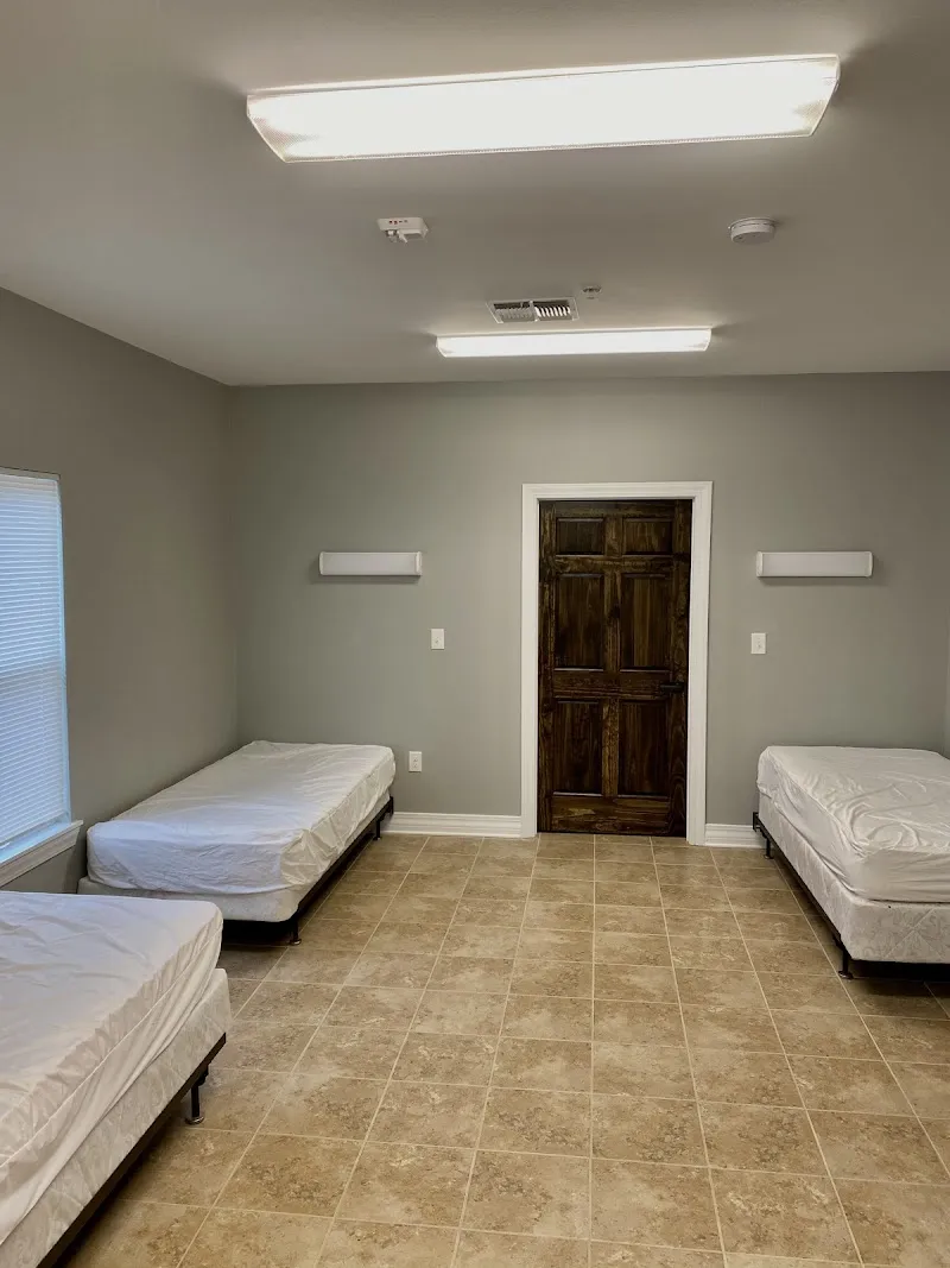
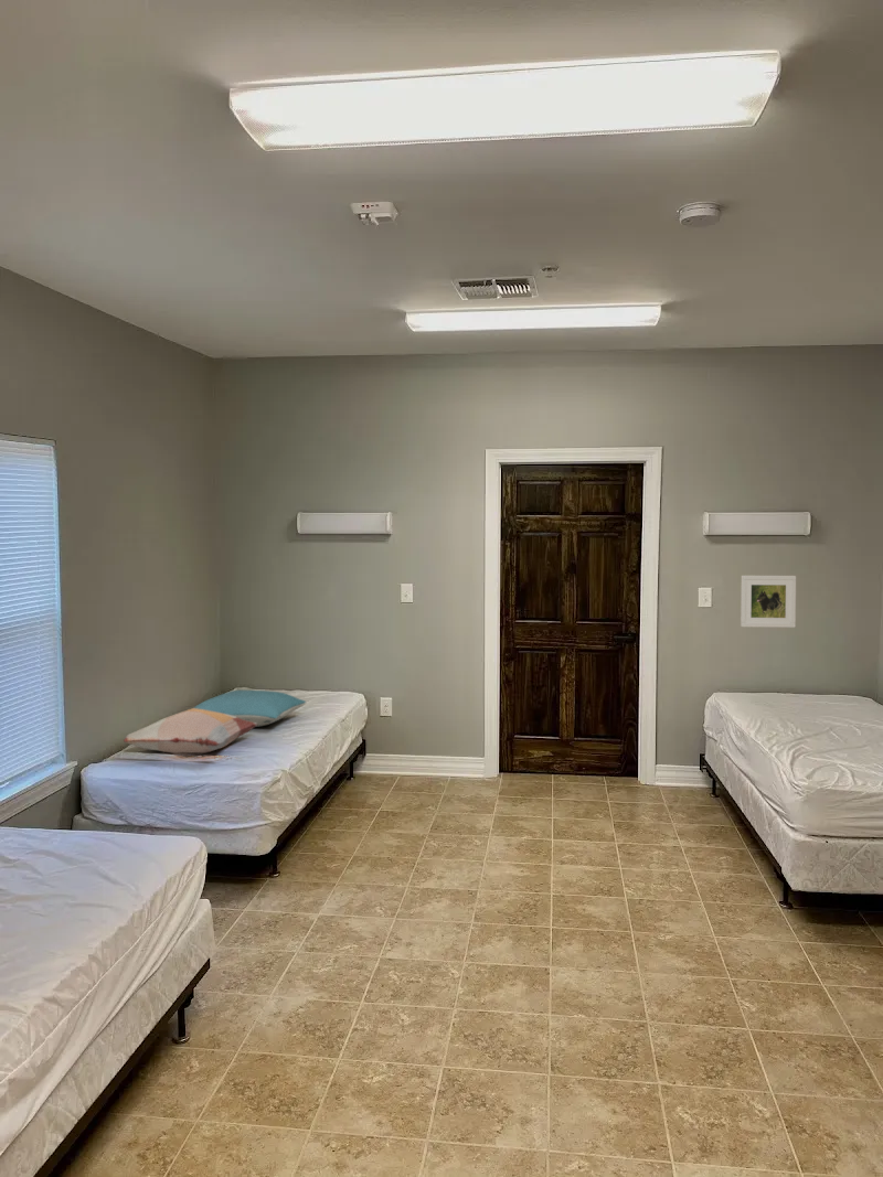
+ pillow [192,689,307,728]
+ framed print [740,575,797,629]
+ decorative pillow [123,707,258,758]
